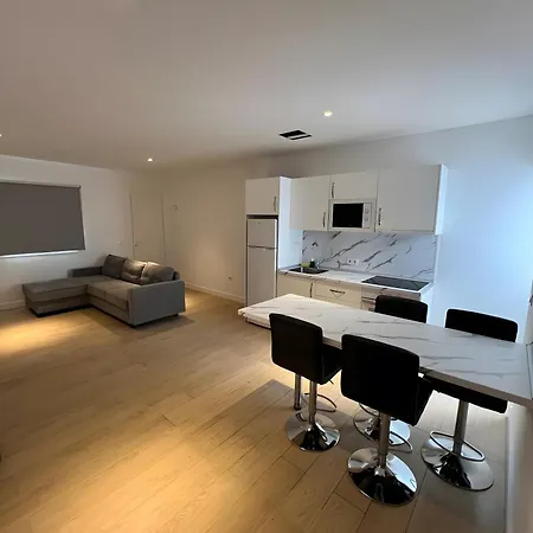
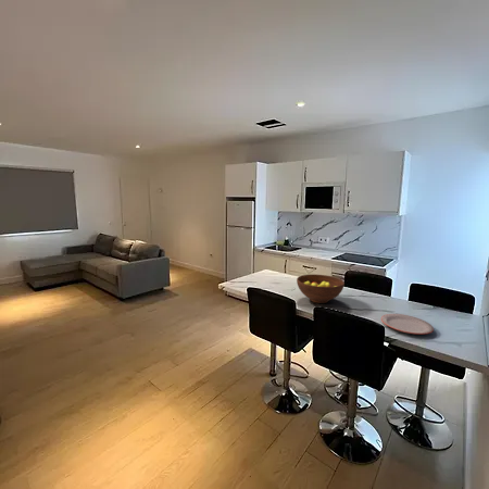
+ fruit bowl [296,274,346,304]
+ plate [380,313,435,336]
